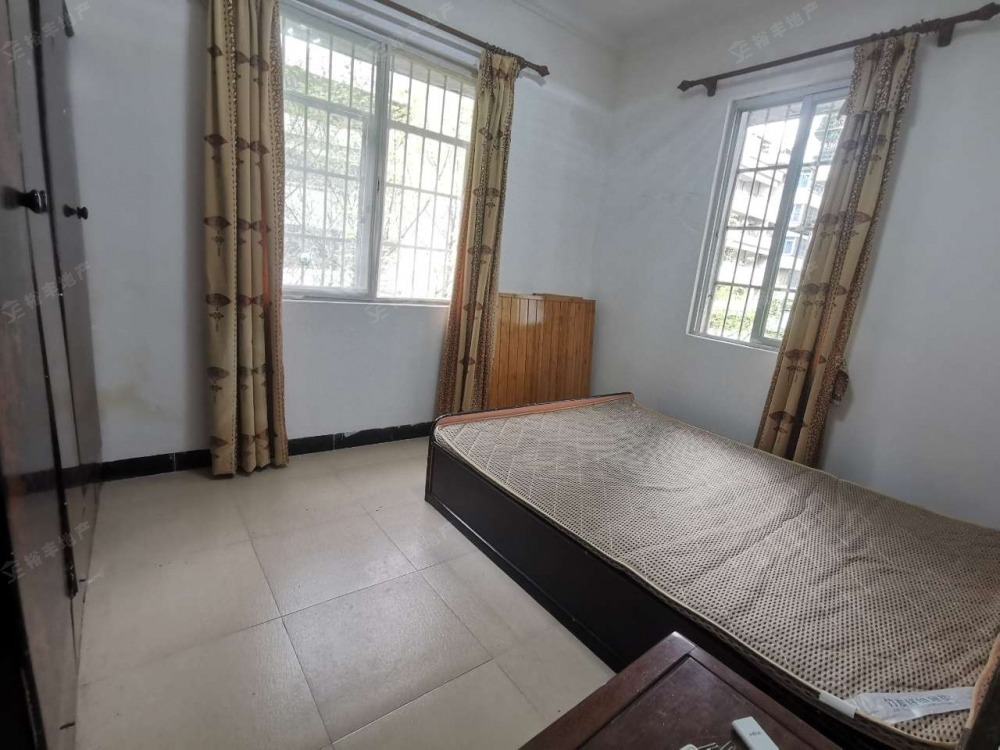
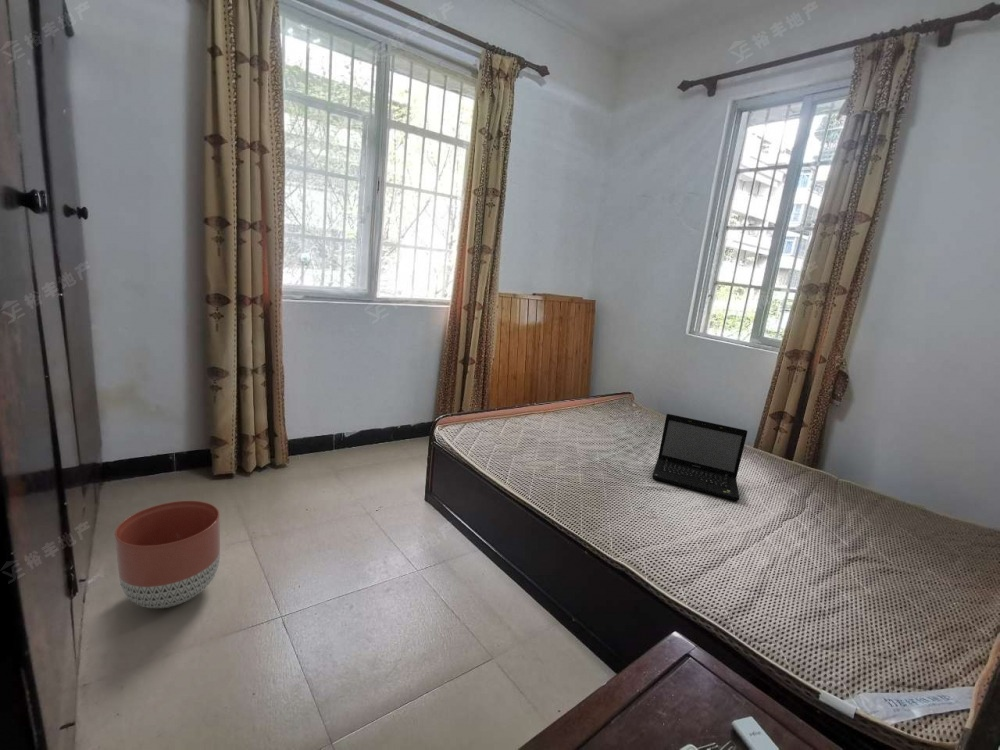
+ laptop [651,413,748,502]
+ planter [114,500,221,609]
